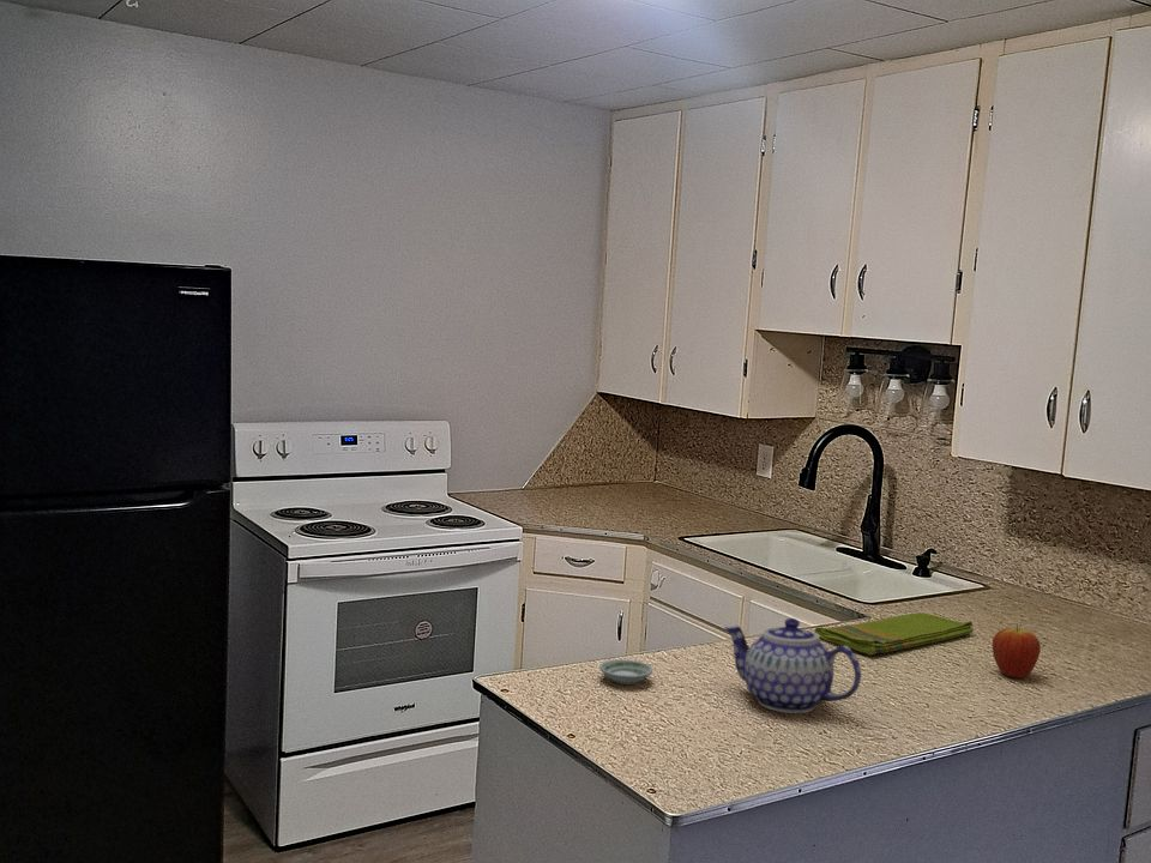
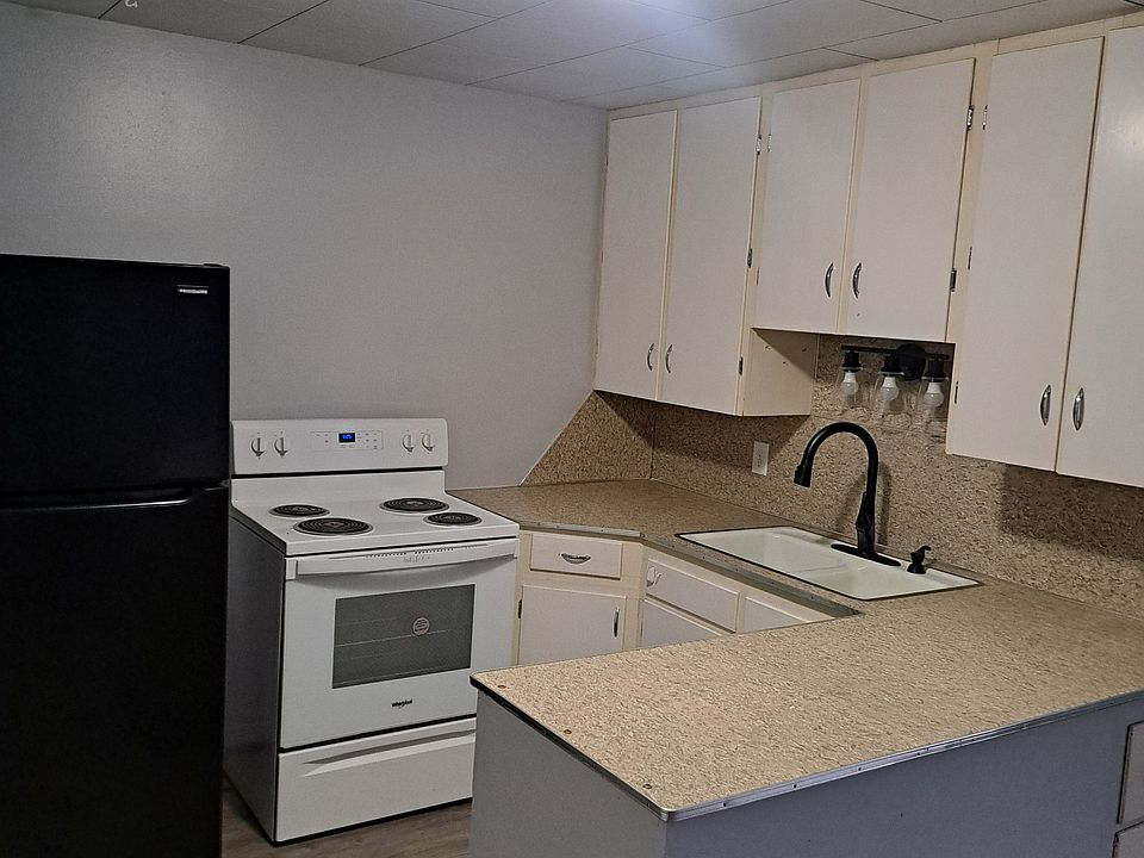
- fruit [992,623,1042,678]
- teapot [723,617,862,714]
- saucer [598,658,653,686]
- dish towel [814,611,975,656]
